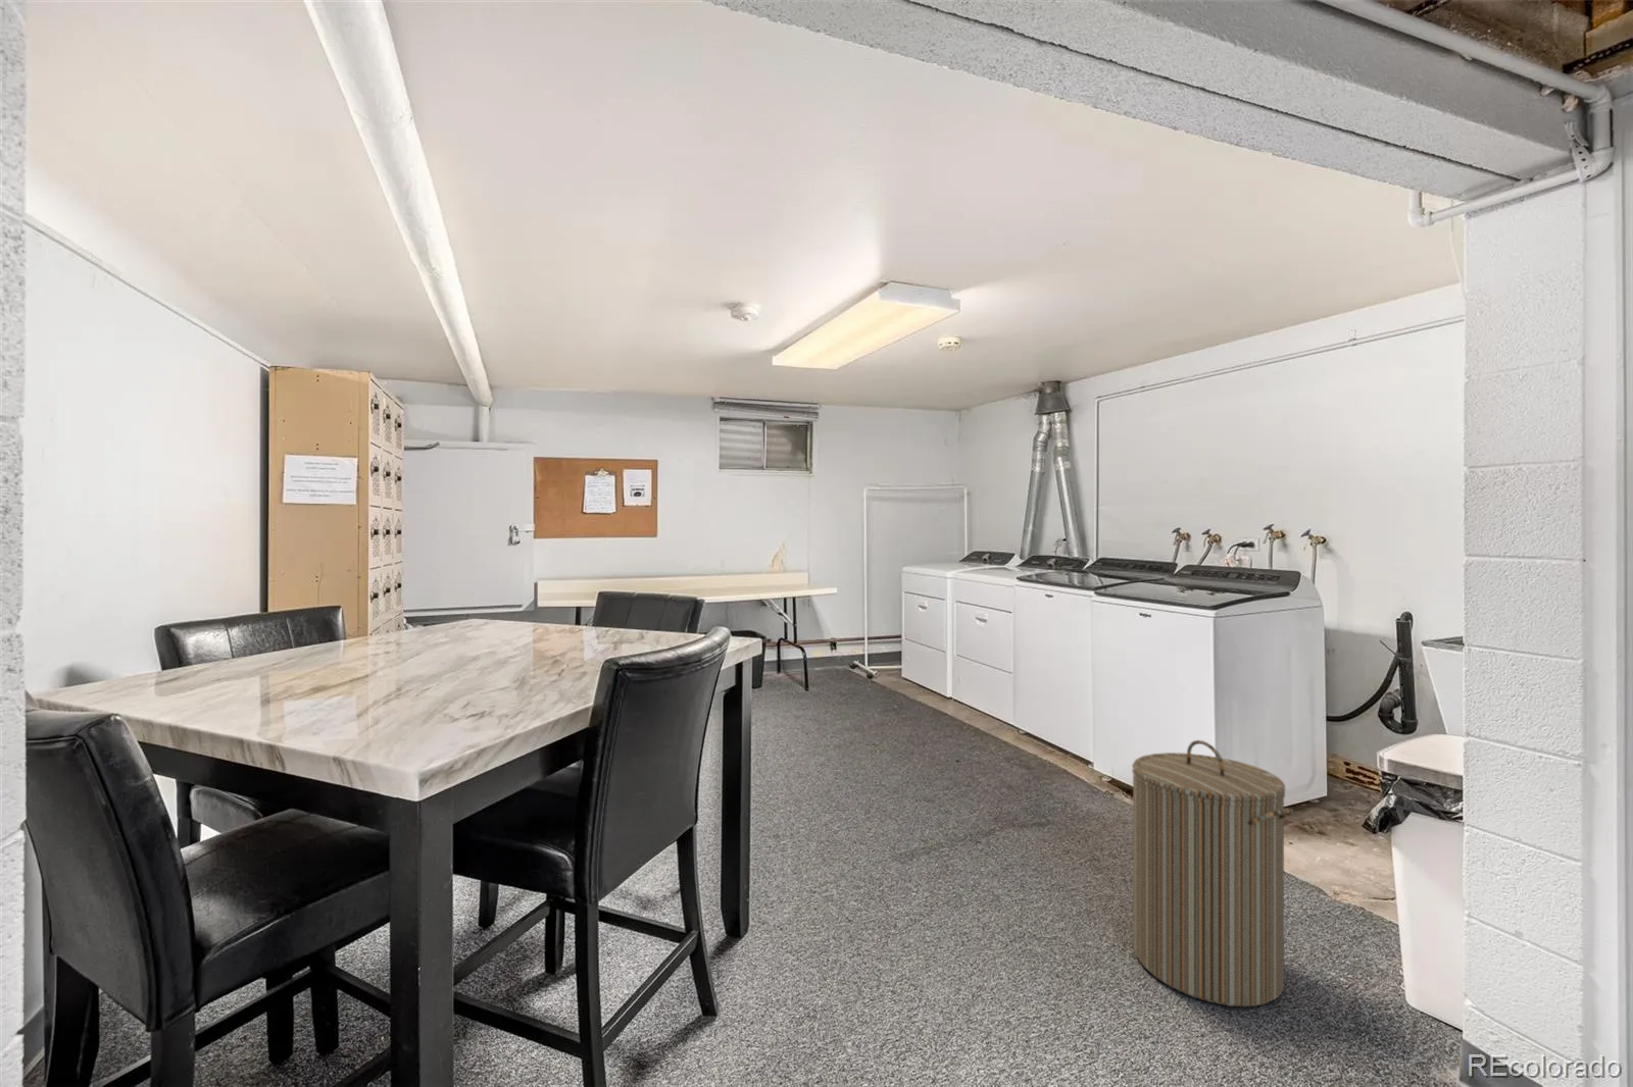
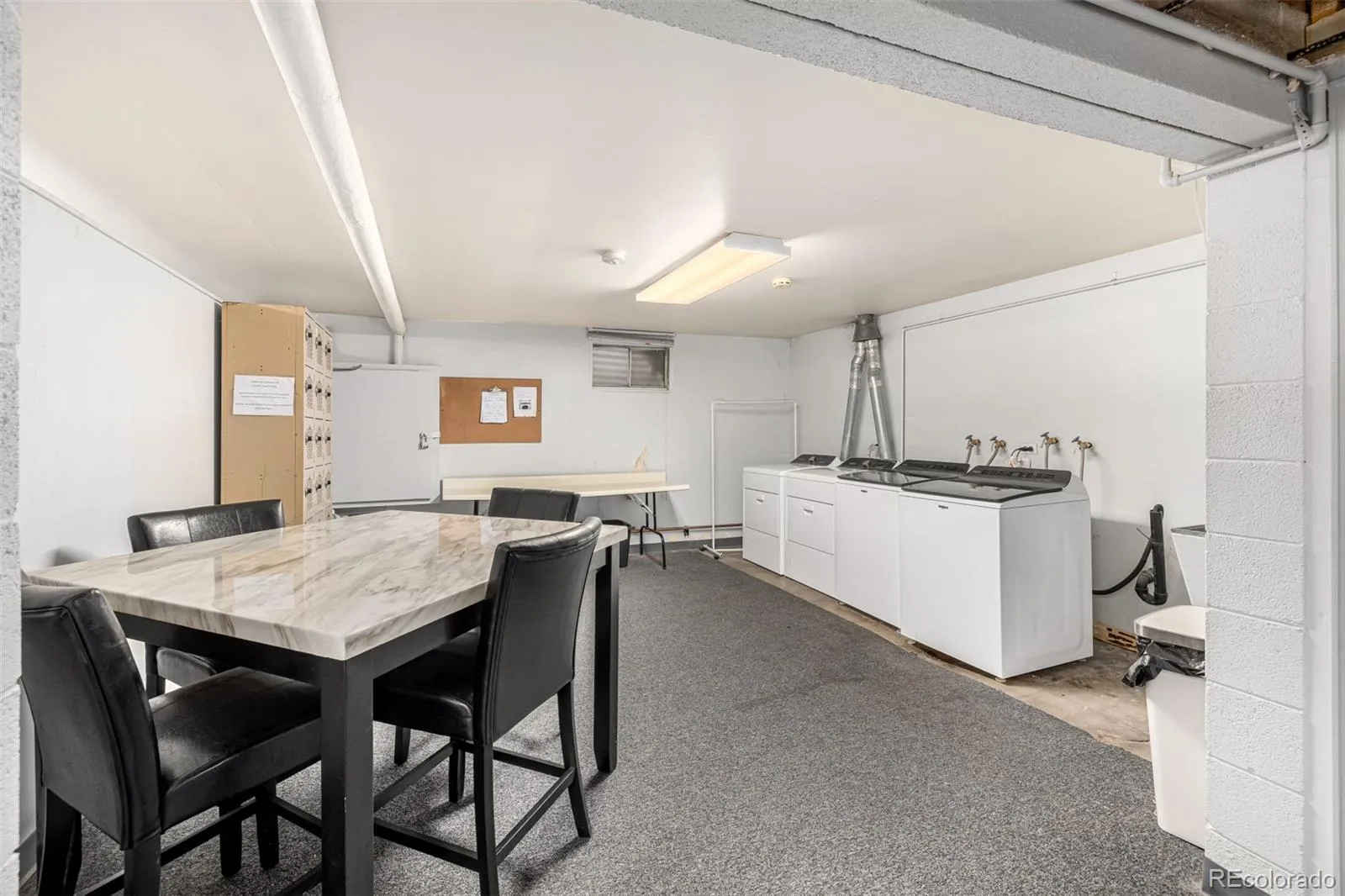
- laundry hamper [1130,739,1294,1007]
